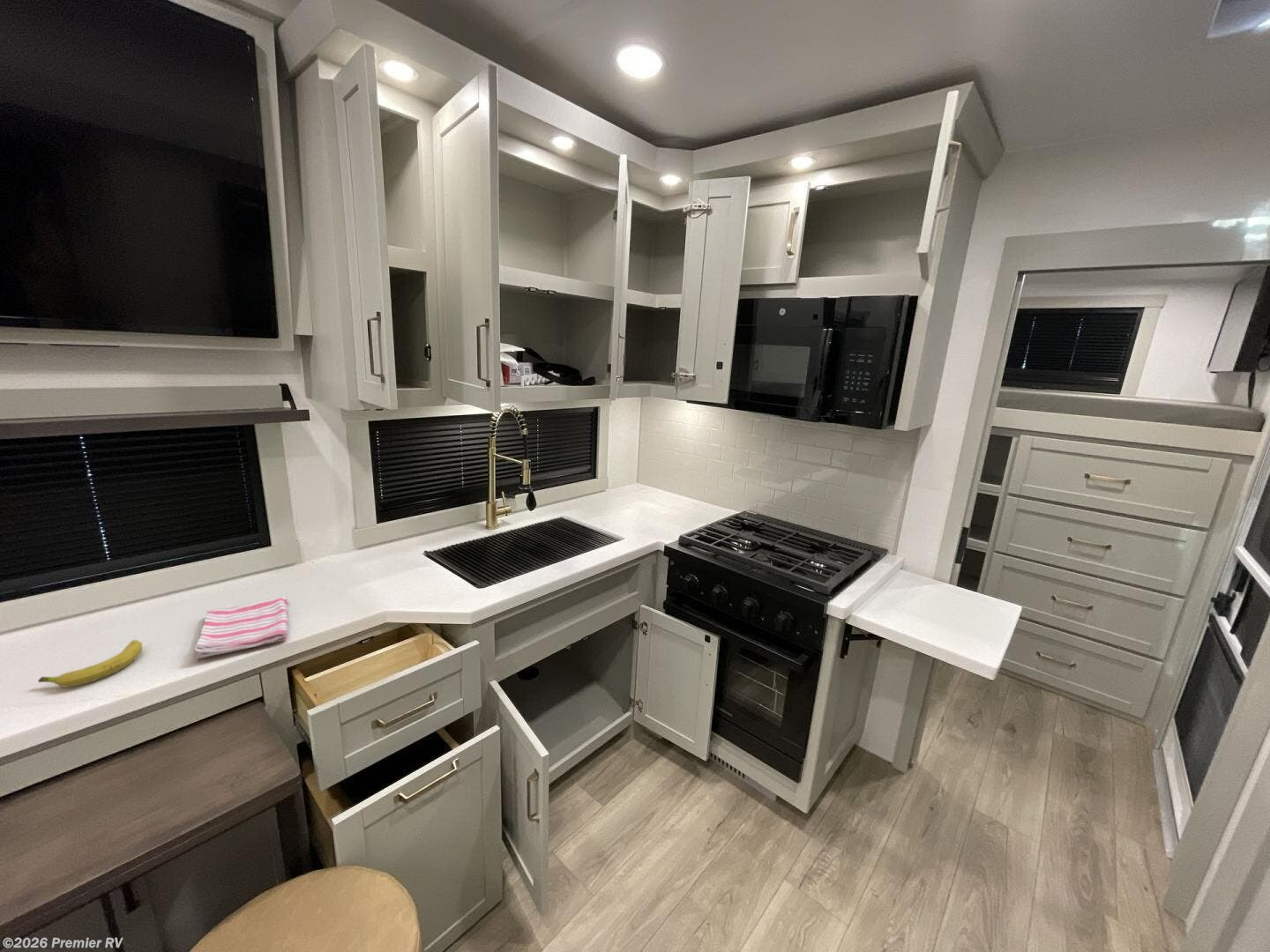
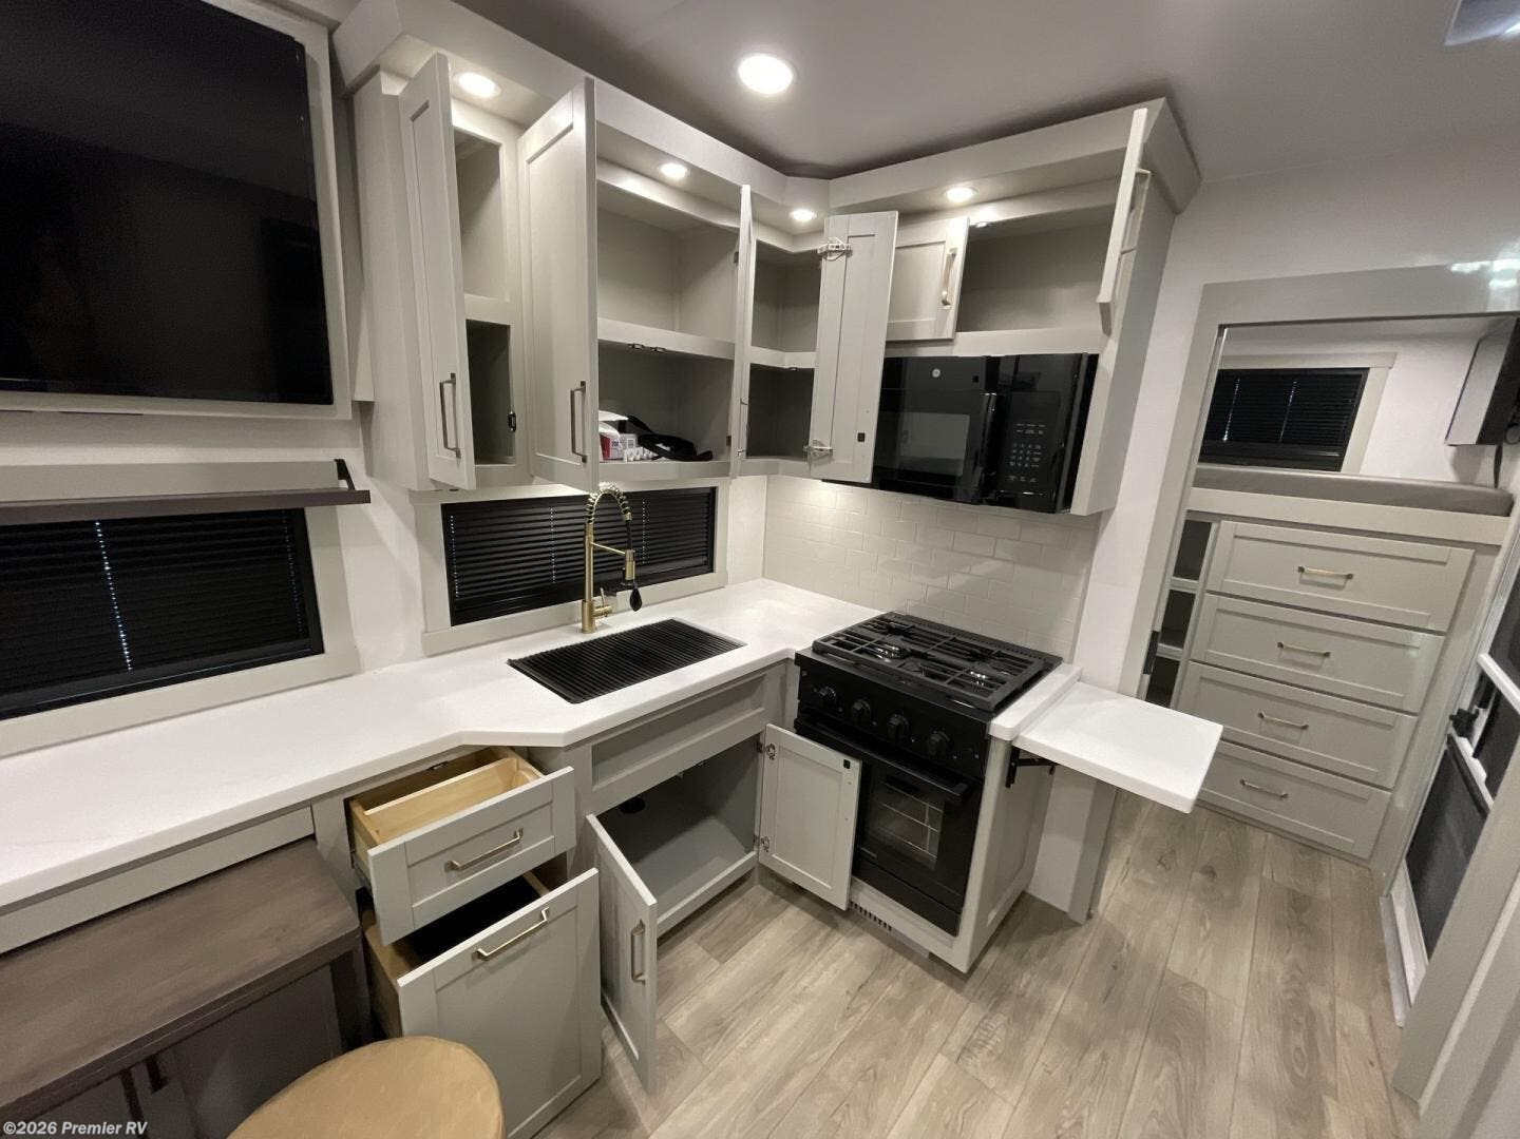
- dish towel [193,596,289,660]
- fruit [37,639,143,688]
